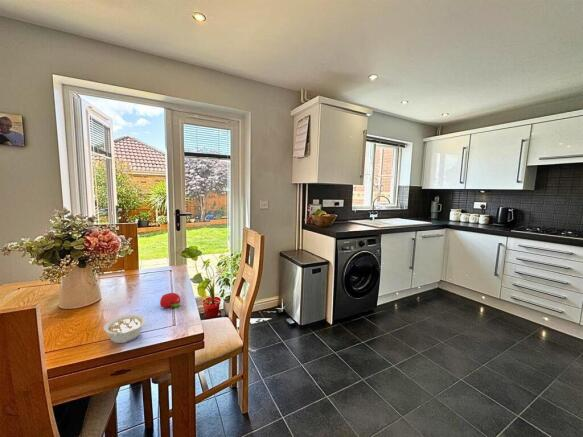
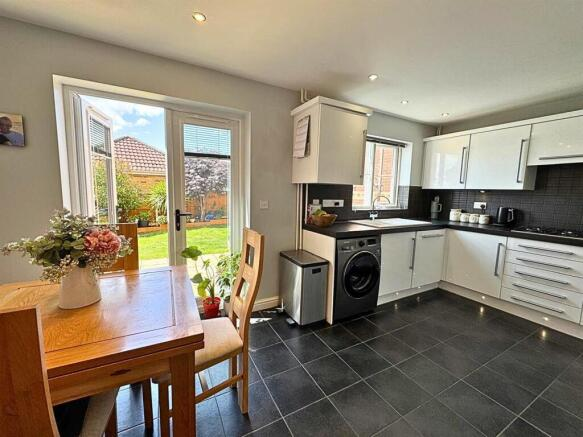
- fruit [159,292,181,310]
- legume [102,314,147,344]
